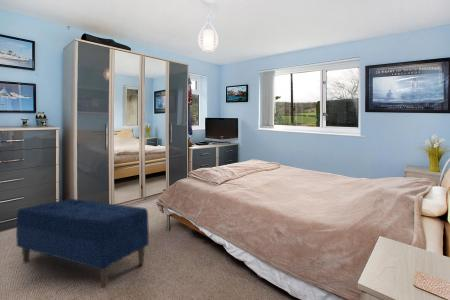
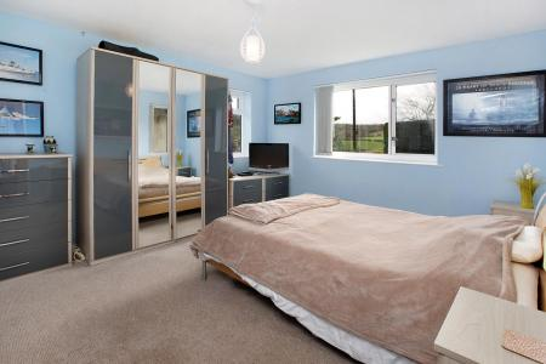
- bench [15,198,150,289]
